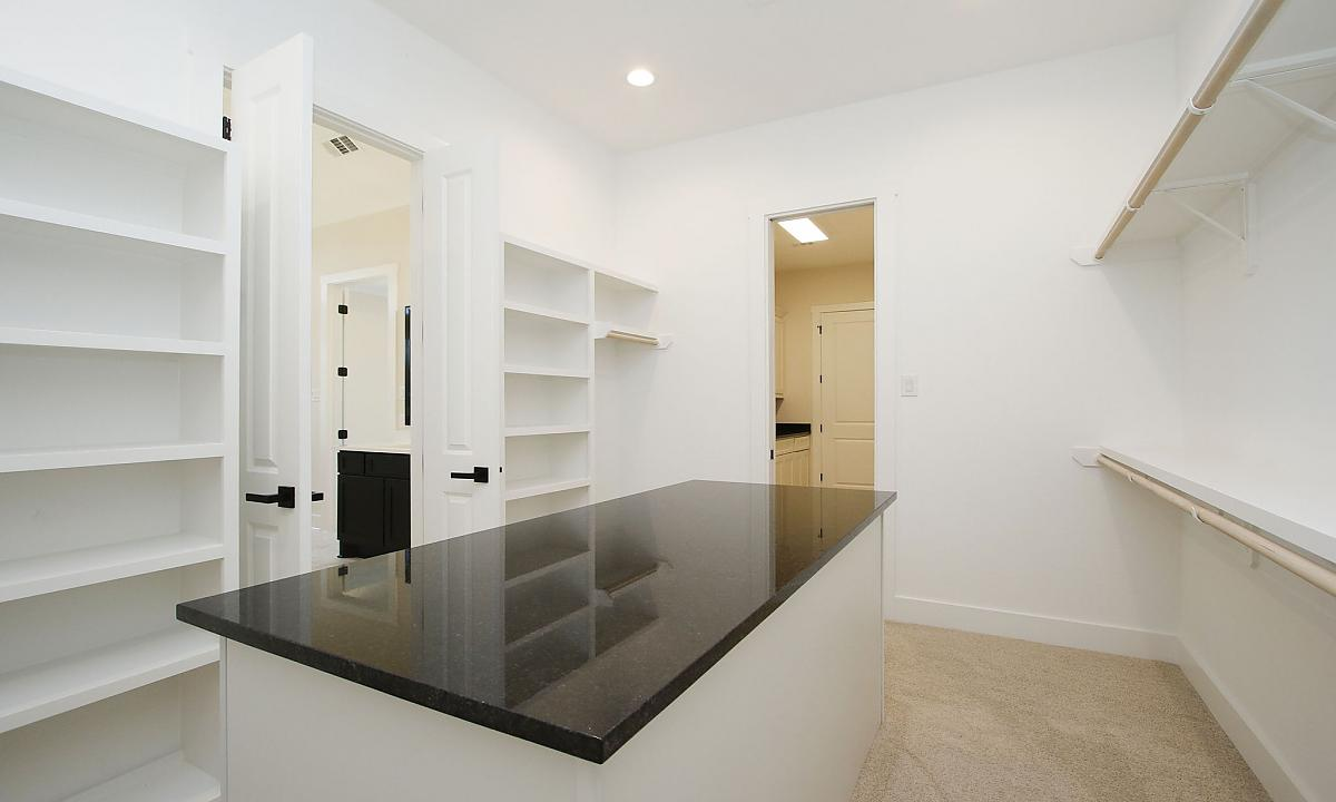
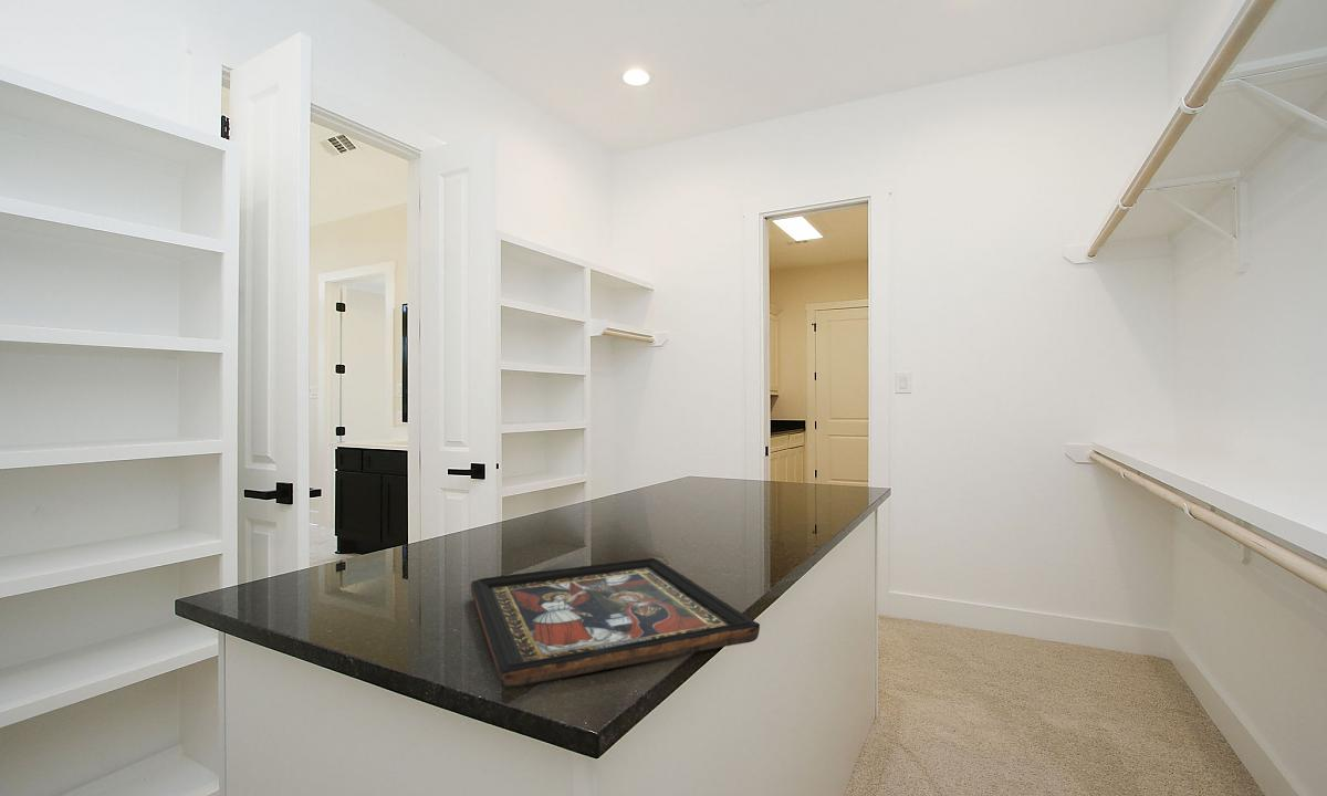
+ decorative tray [470,557,761,688]
